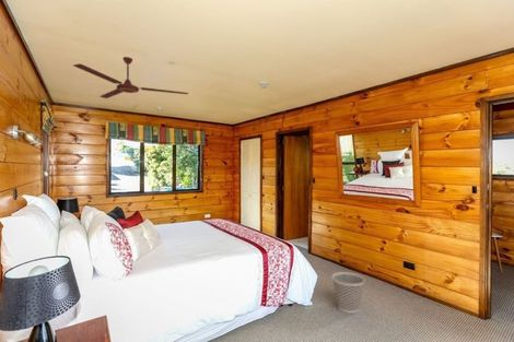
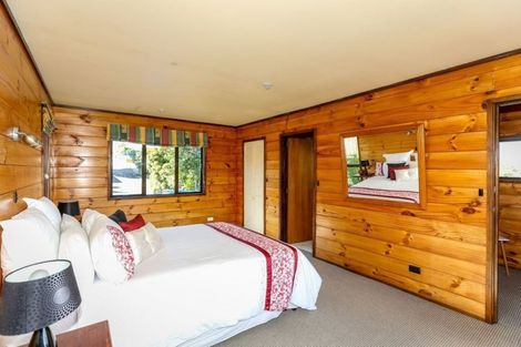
- wastebasket [331,271,365,315]
- ceiling fan [72,56,189,99]
